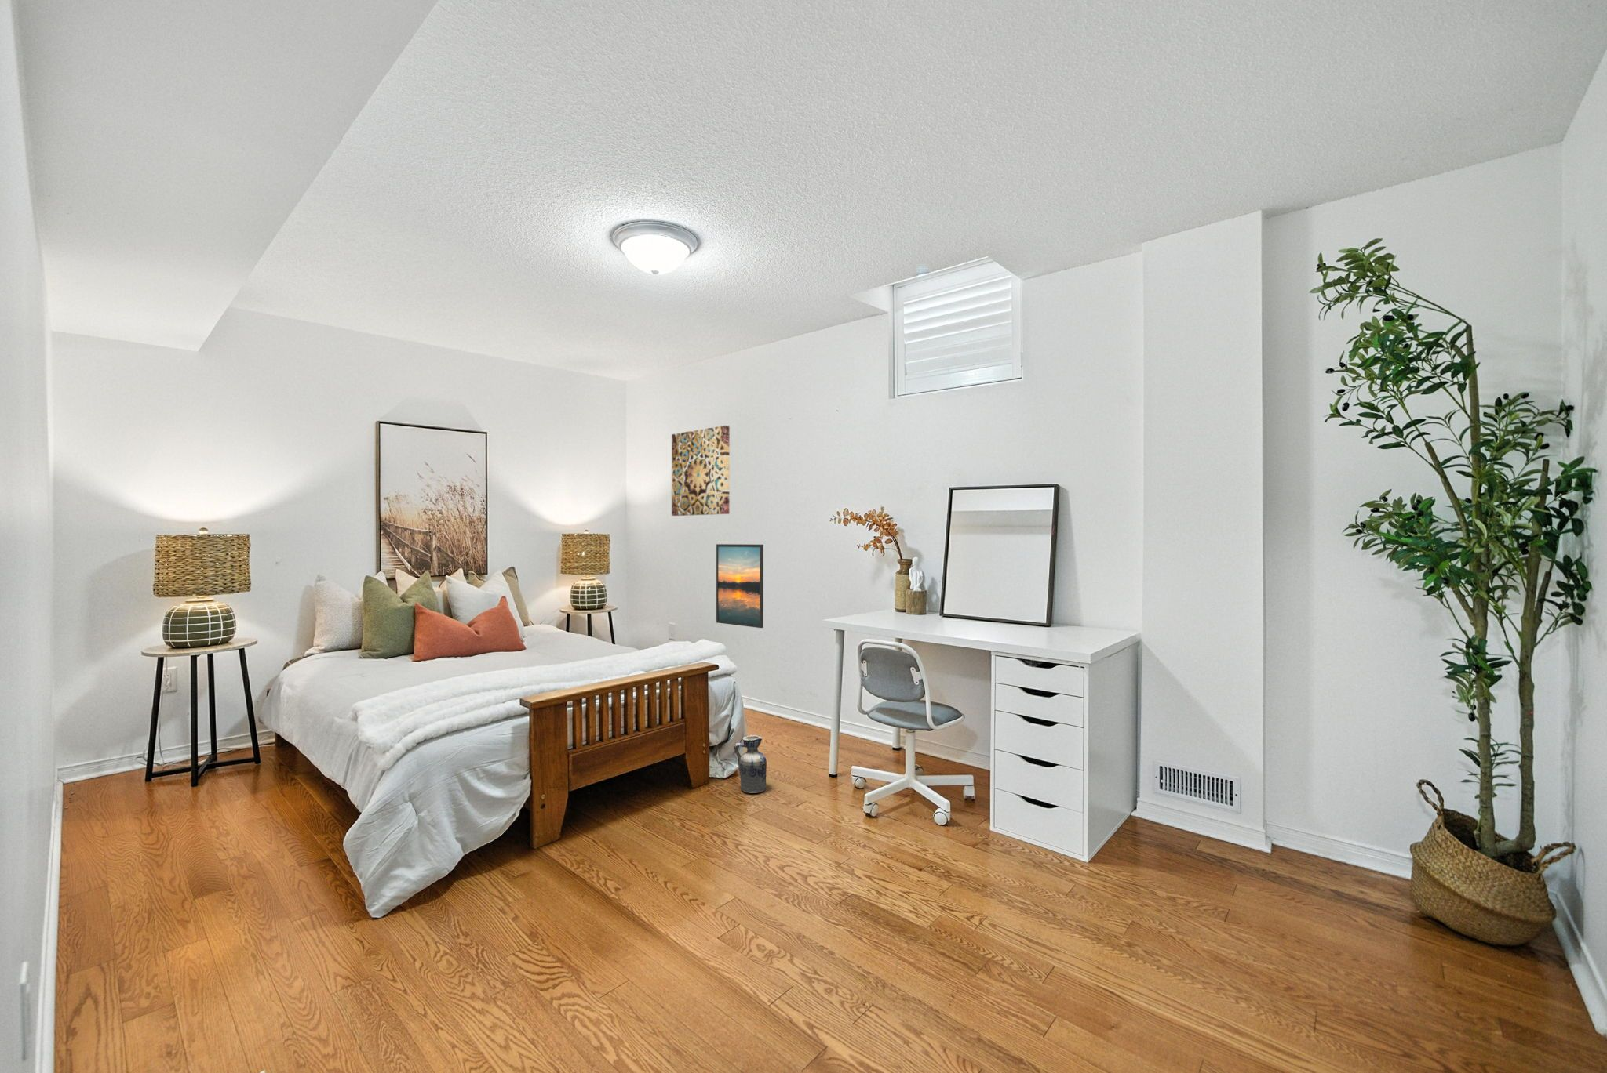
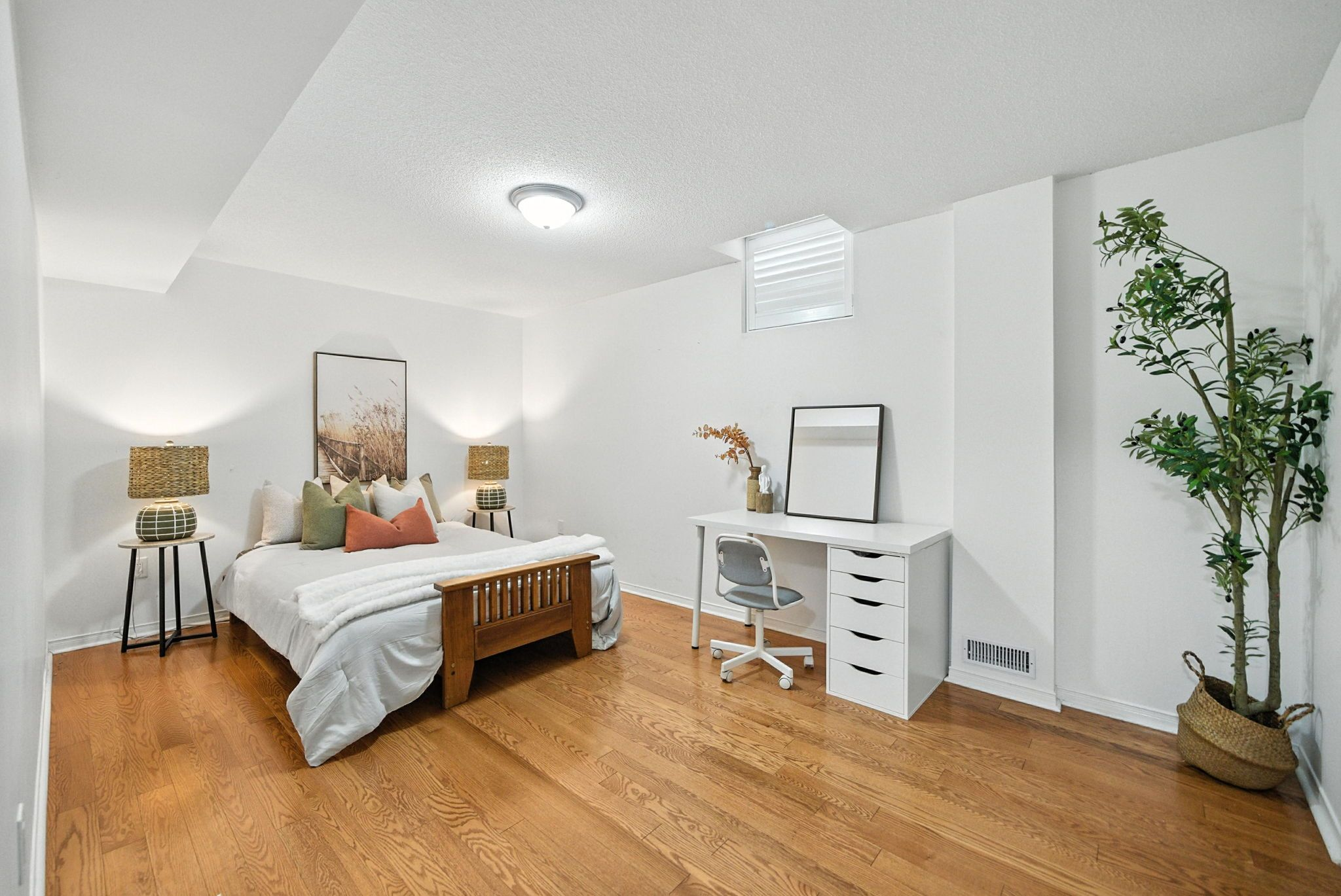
- ceramic jug [733,734,767,794]
- wall art [671,425,731,516]
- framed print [715,544,765,629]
